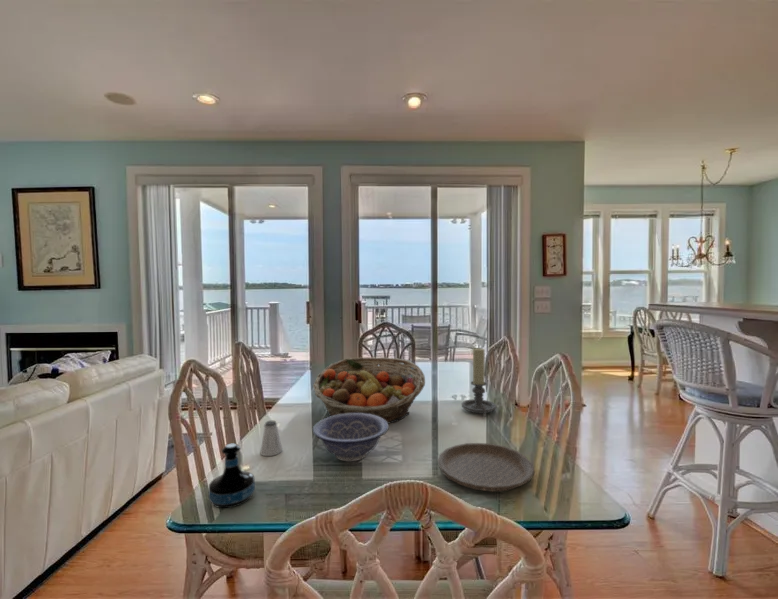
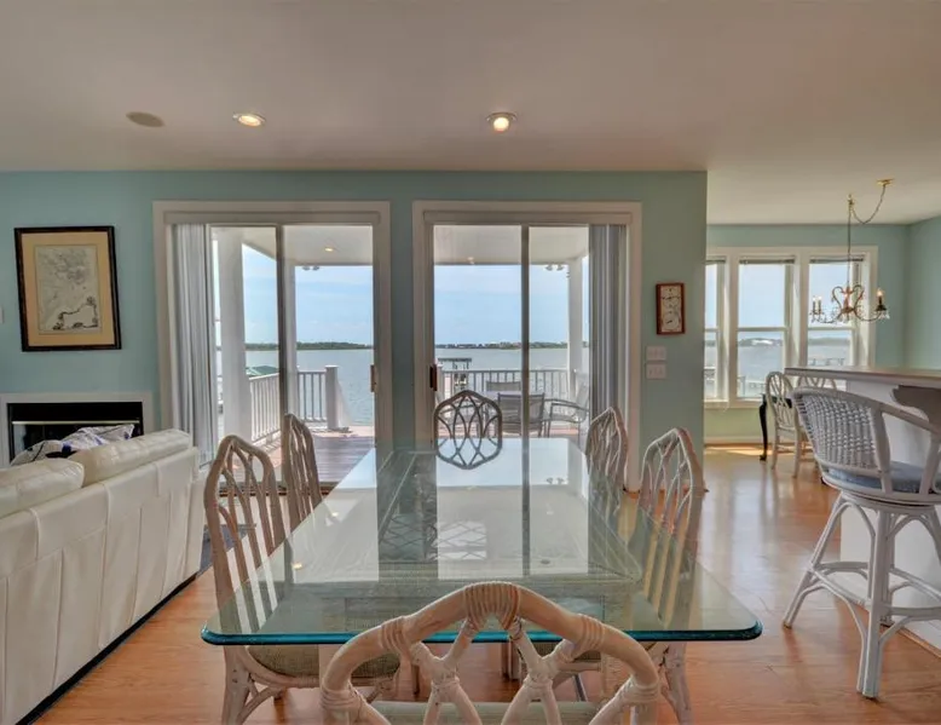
- fruit basket [312,356,426,424]
- decorative bowl [312,413,390,462]
- plate [437,442,535,493]
- candle holder [461,347,497,418]
- tequila bottle [208,443,256,509]
- saltshaker [259,420,283,457]
